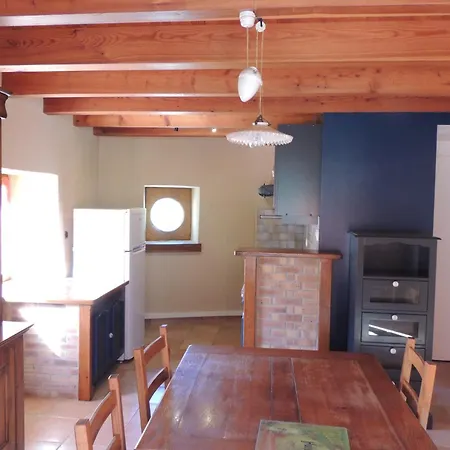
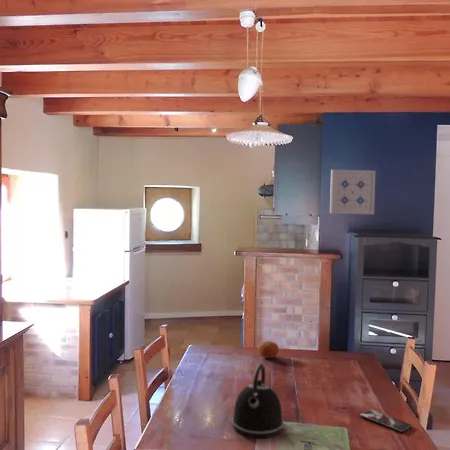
+ smartphone [359,408,413,434]
+ kettle [231,362,284,439]
+ fruit [258,340,280,359]
+ wall art [329,169,376,215]
